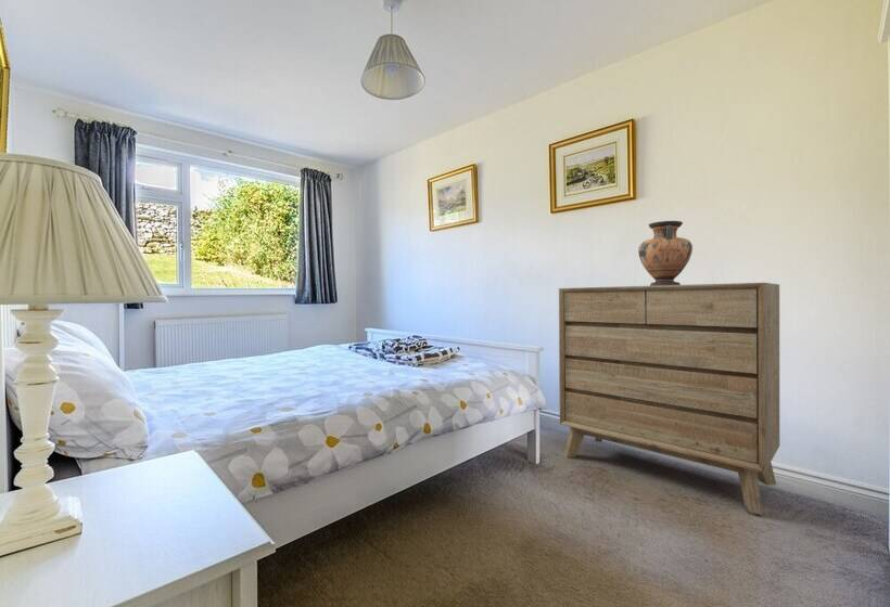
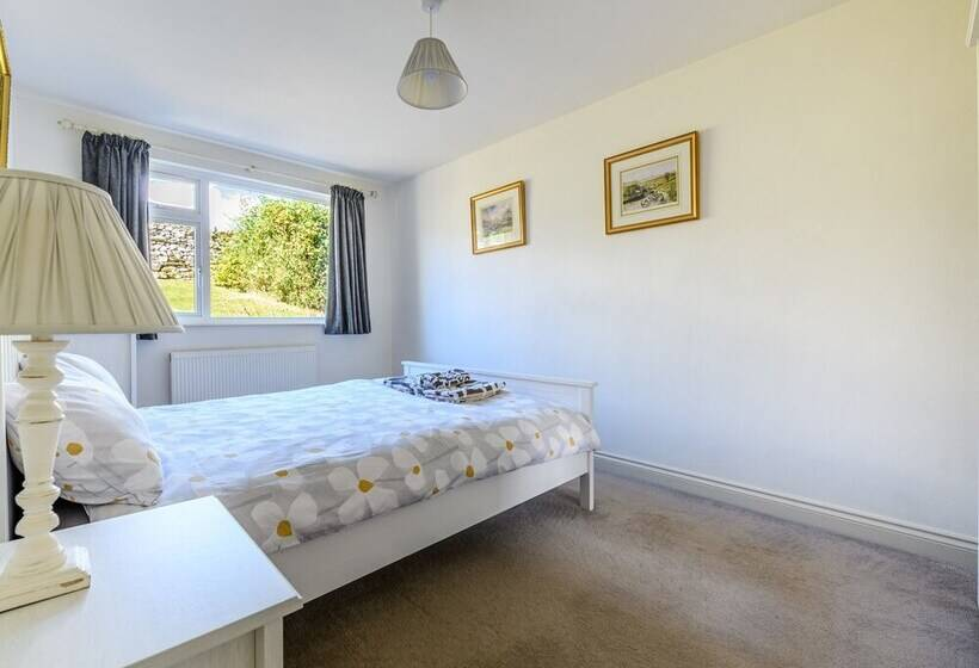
- dresser [558,282,780,515]
- vase [637,220,694,286]
